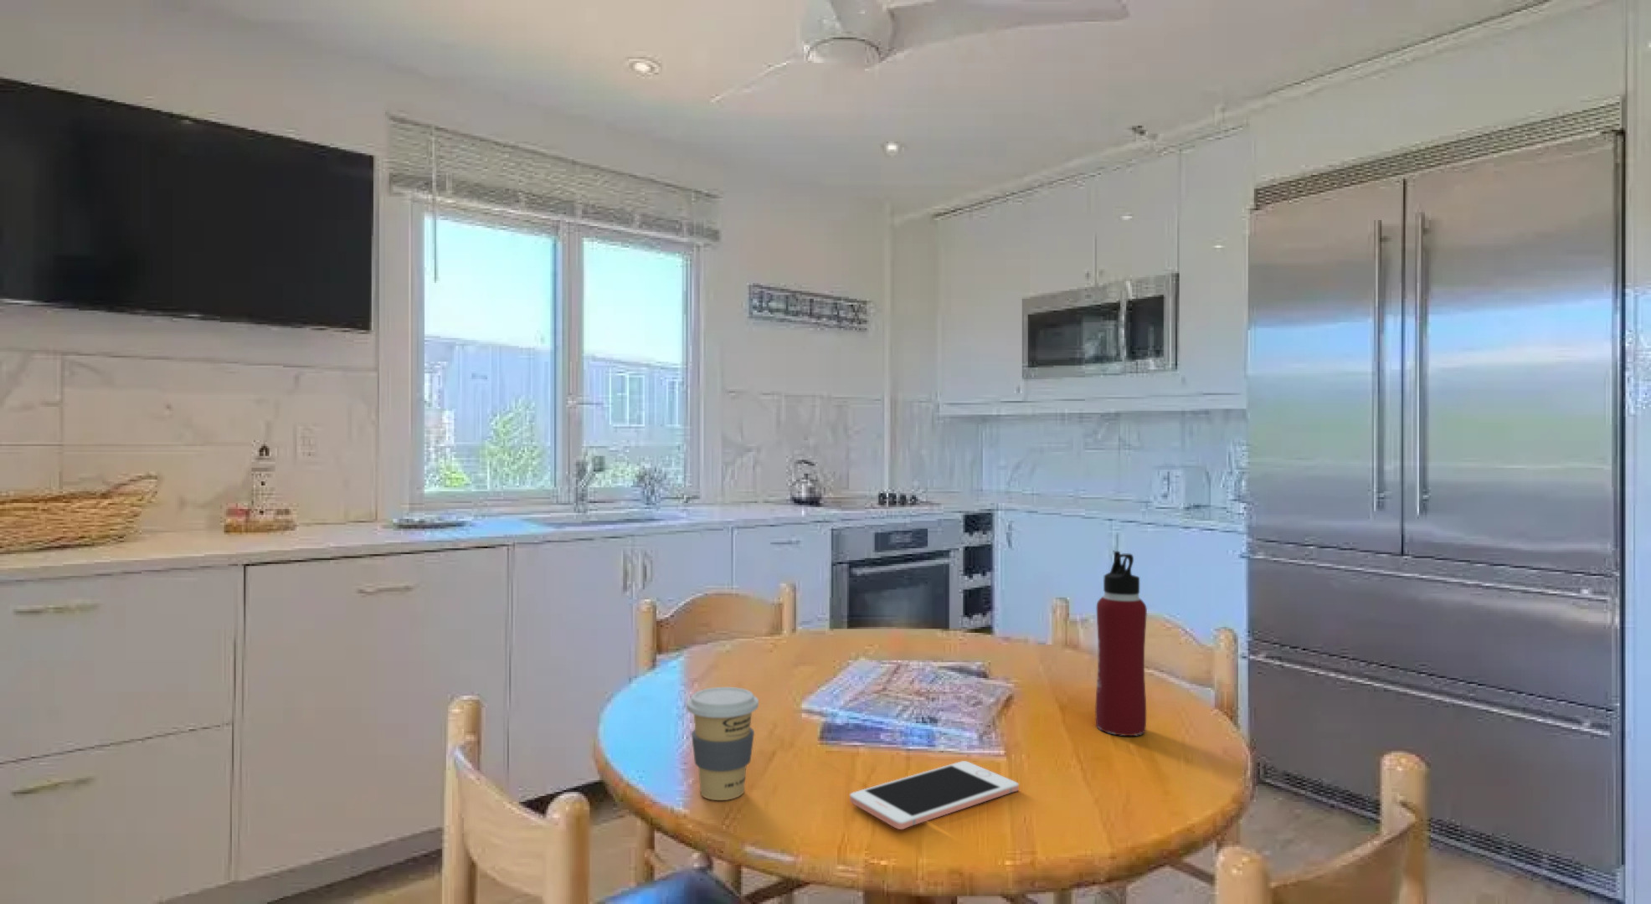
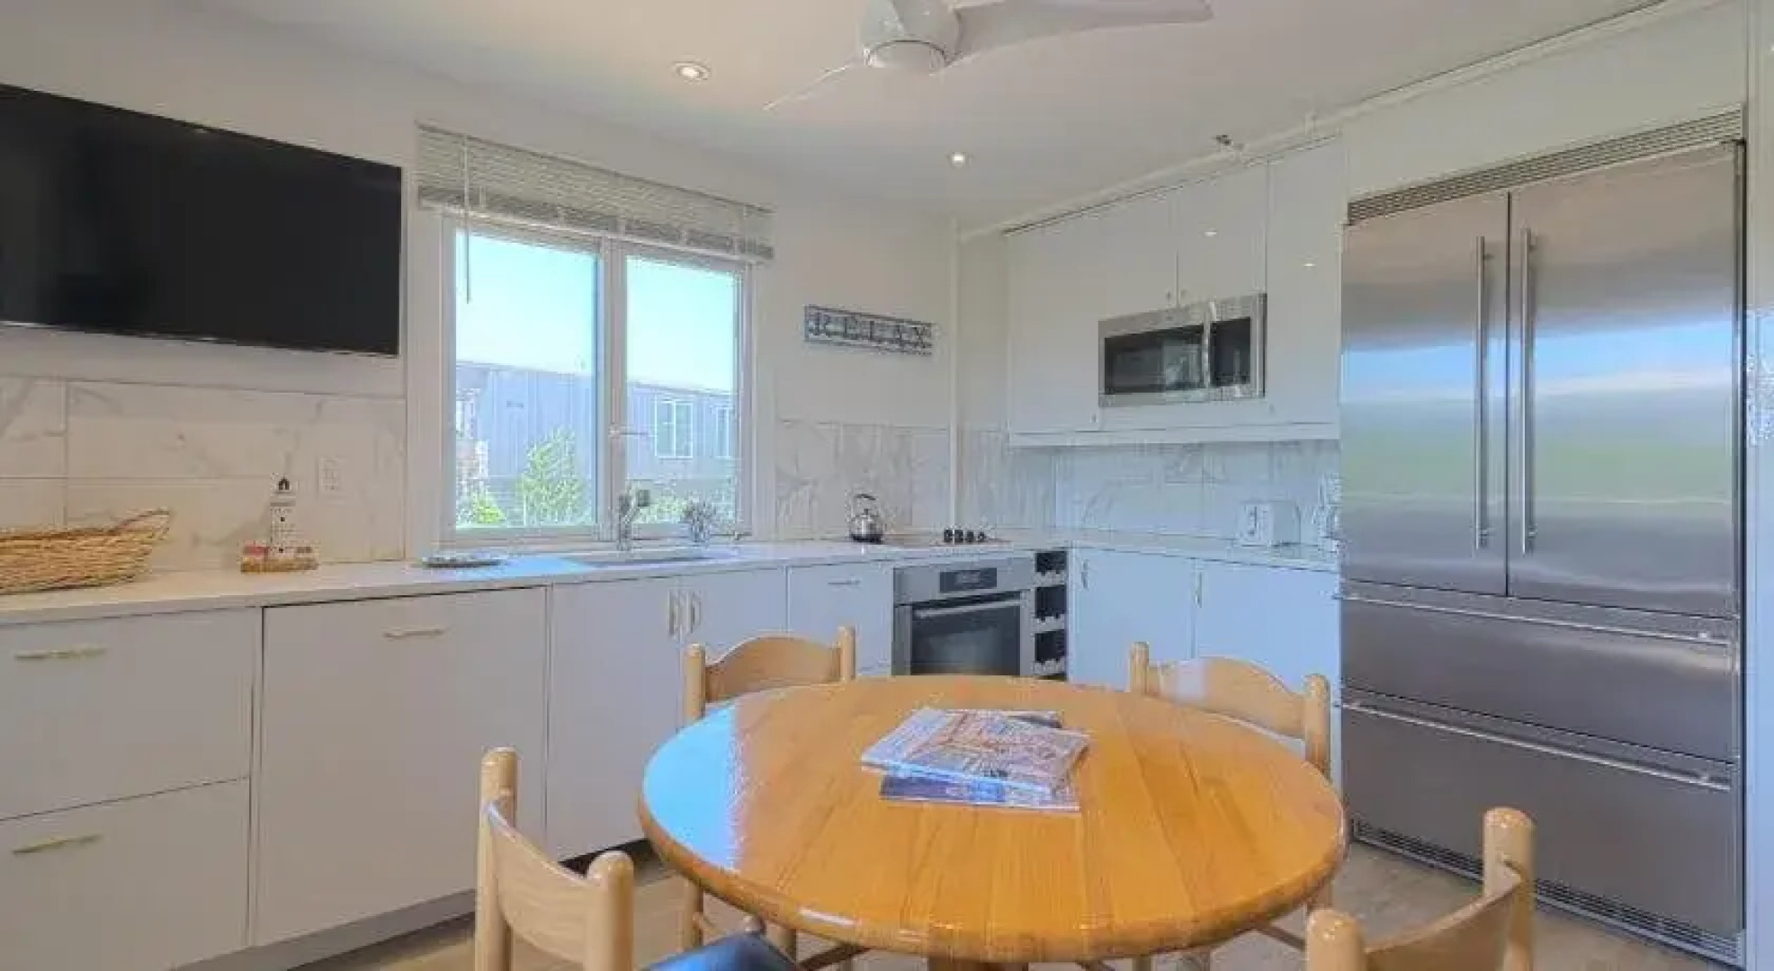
- water bottle [1094,551,1148,737]
- coffee cup [686,687,759,802]
- cell phone [849,760,1020,831]
